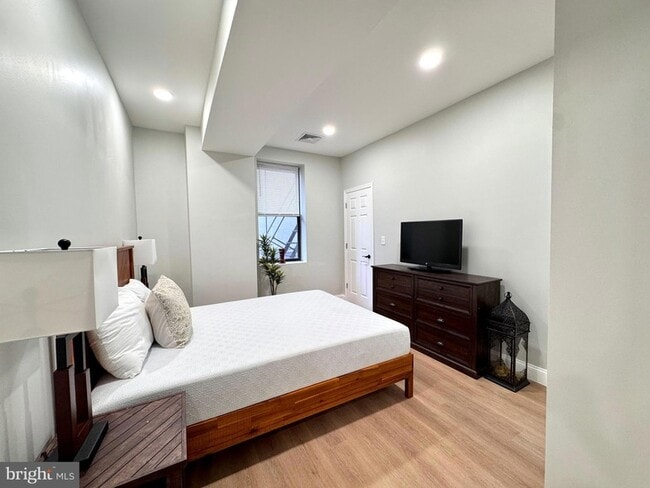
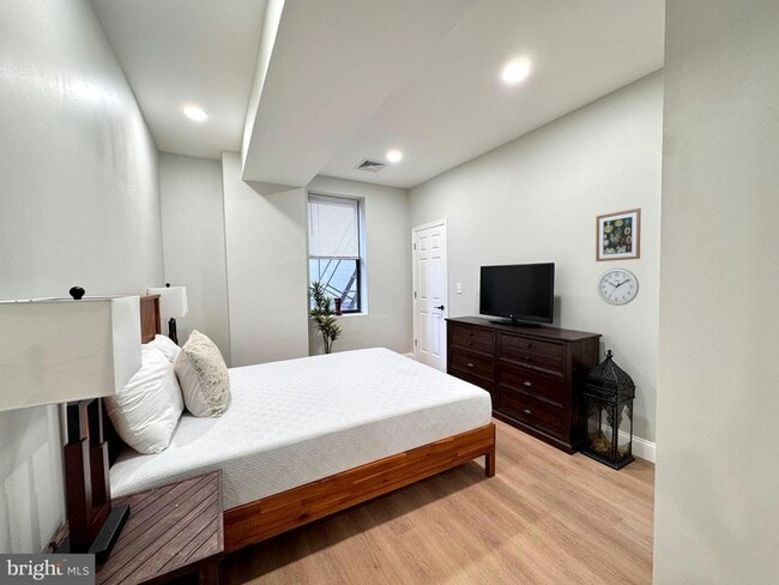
+ wall clock [596,267,640,307]
+ wall art [594,207,642,263]
